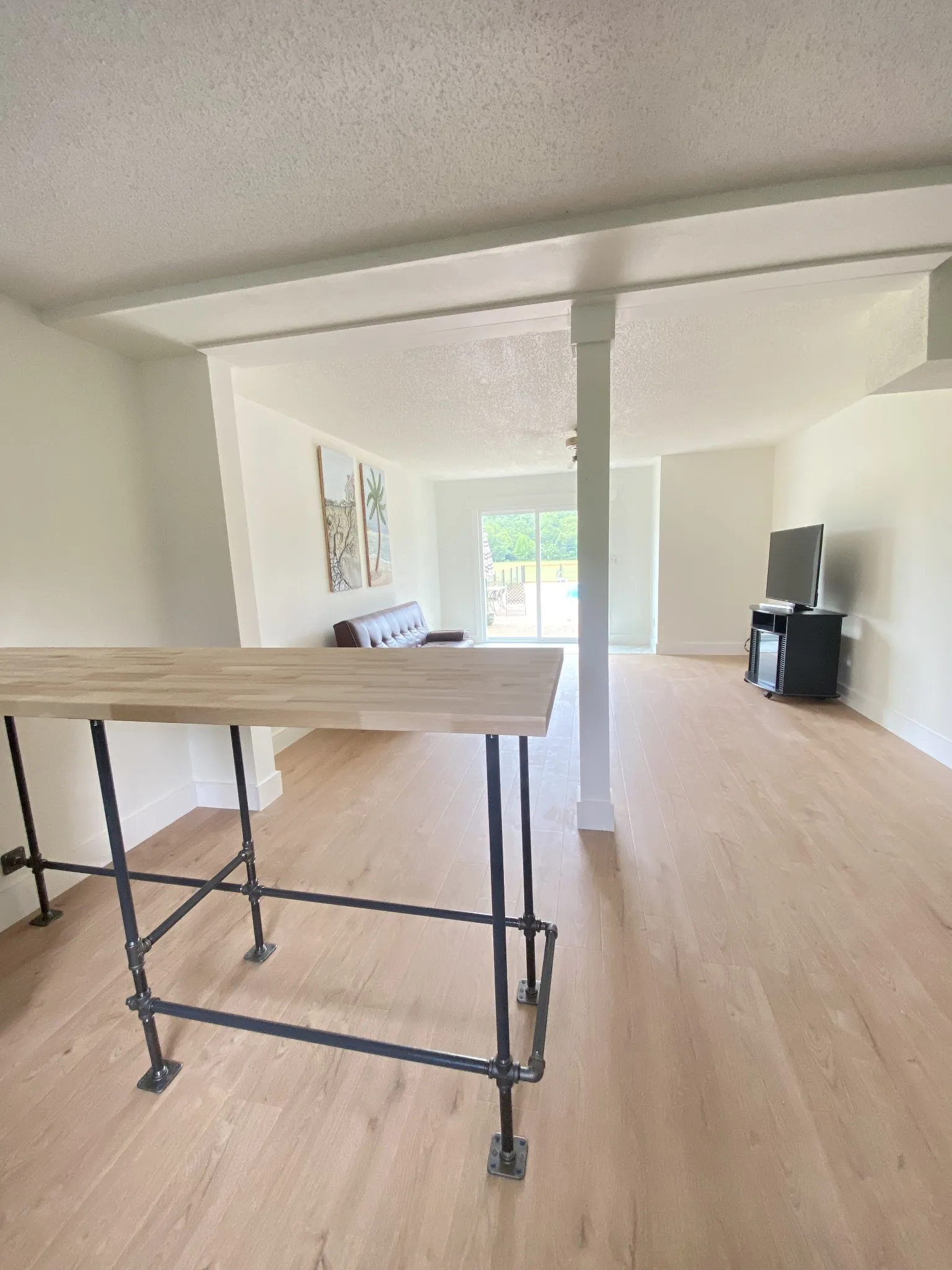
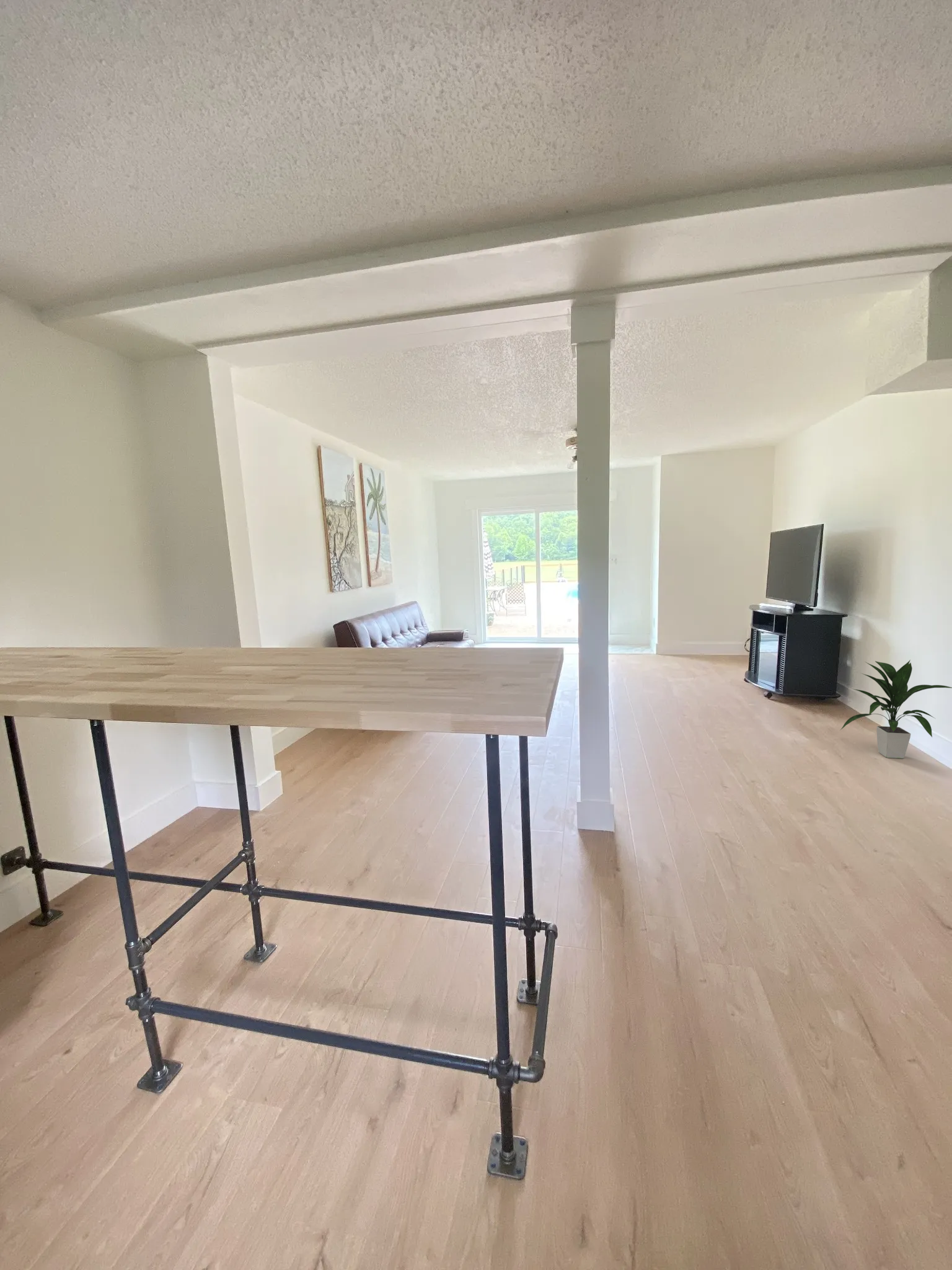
+ indoor plant [839,659,952,759]
